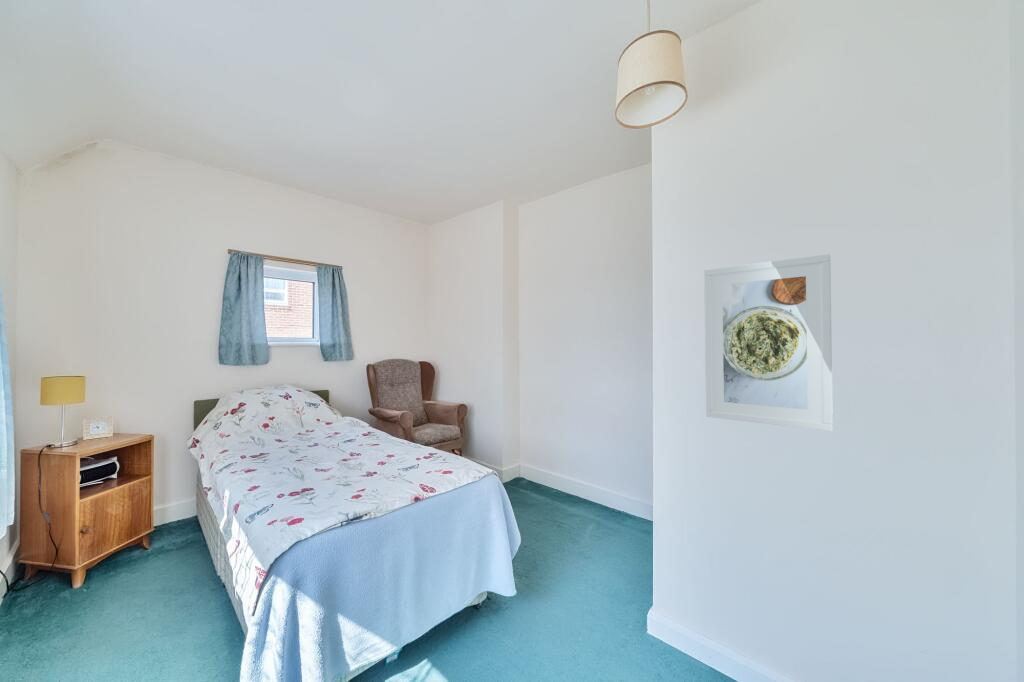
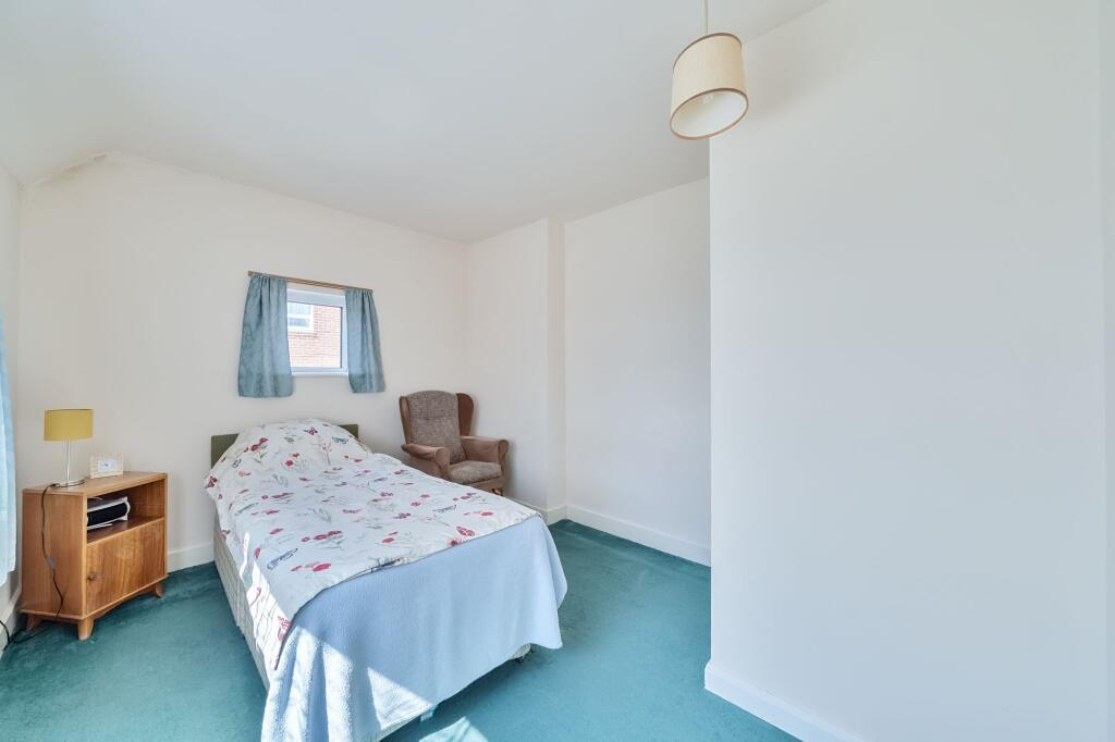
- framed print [703,253,834,432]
